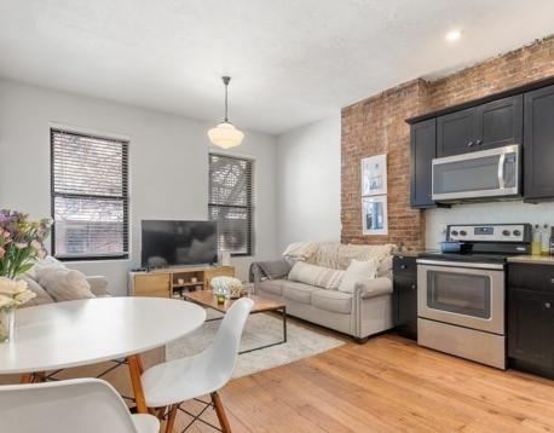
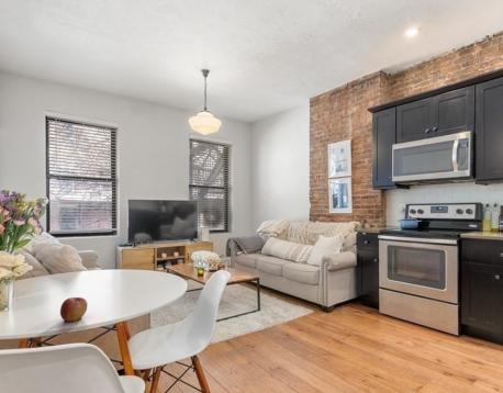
+ apple [59,296,89,323]
